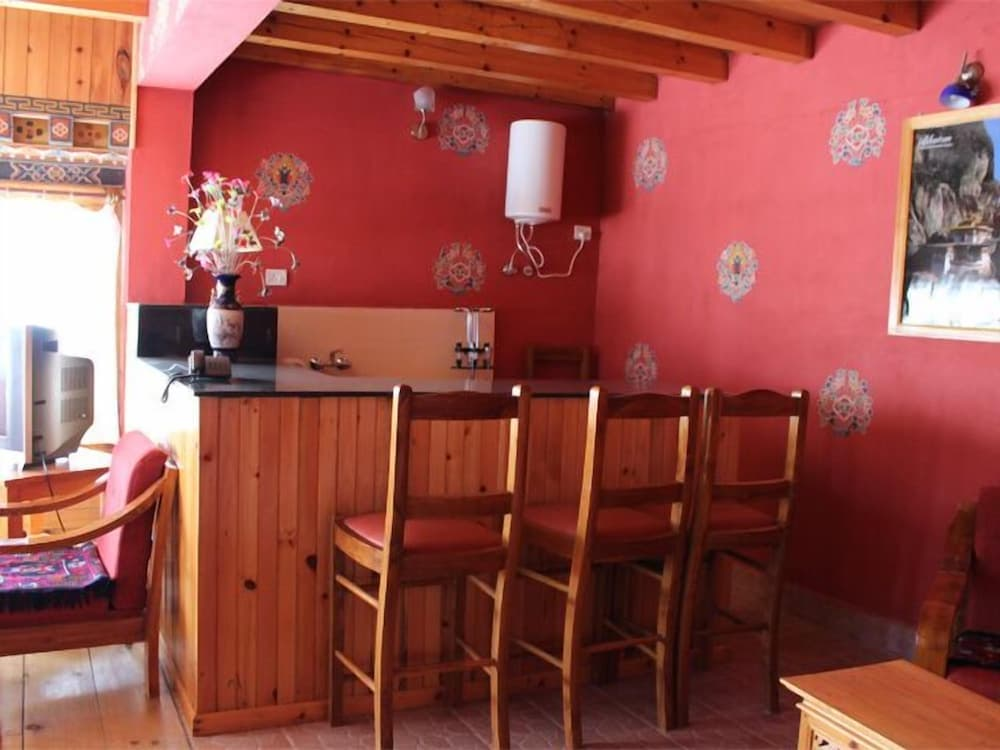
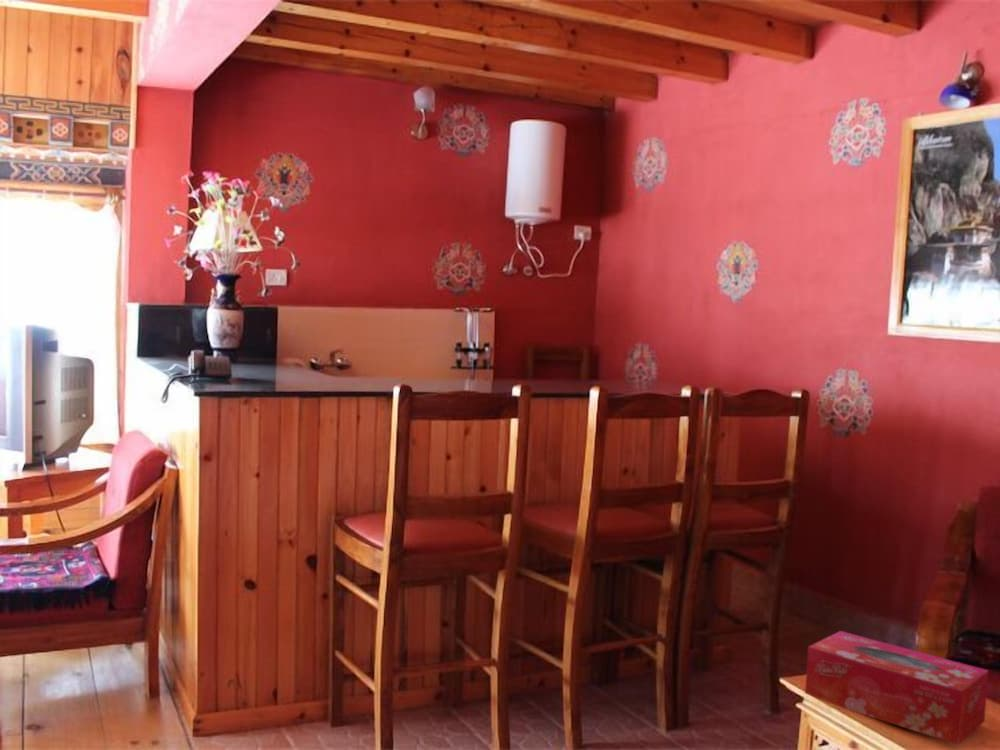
+ tissue box [804,630,990,746]
